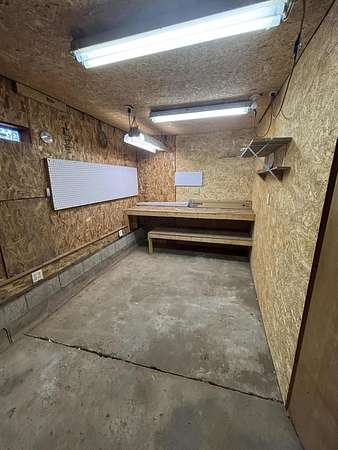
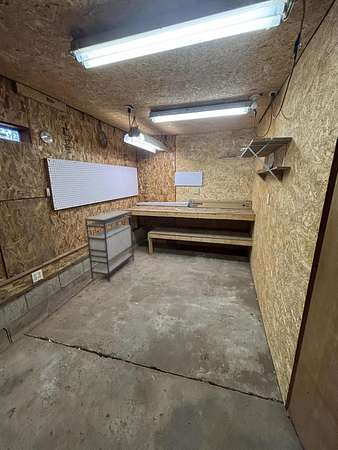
+ shelving unit [84,209,135,283]
